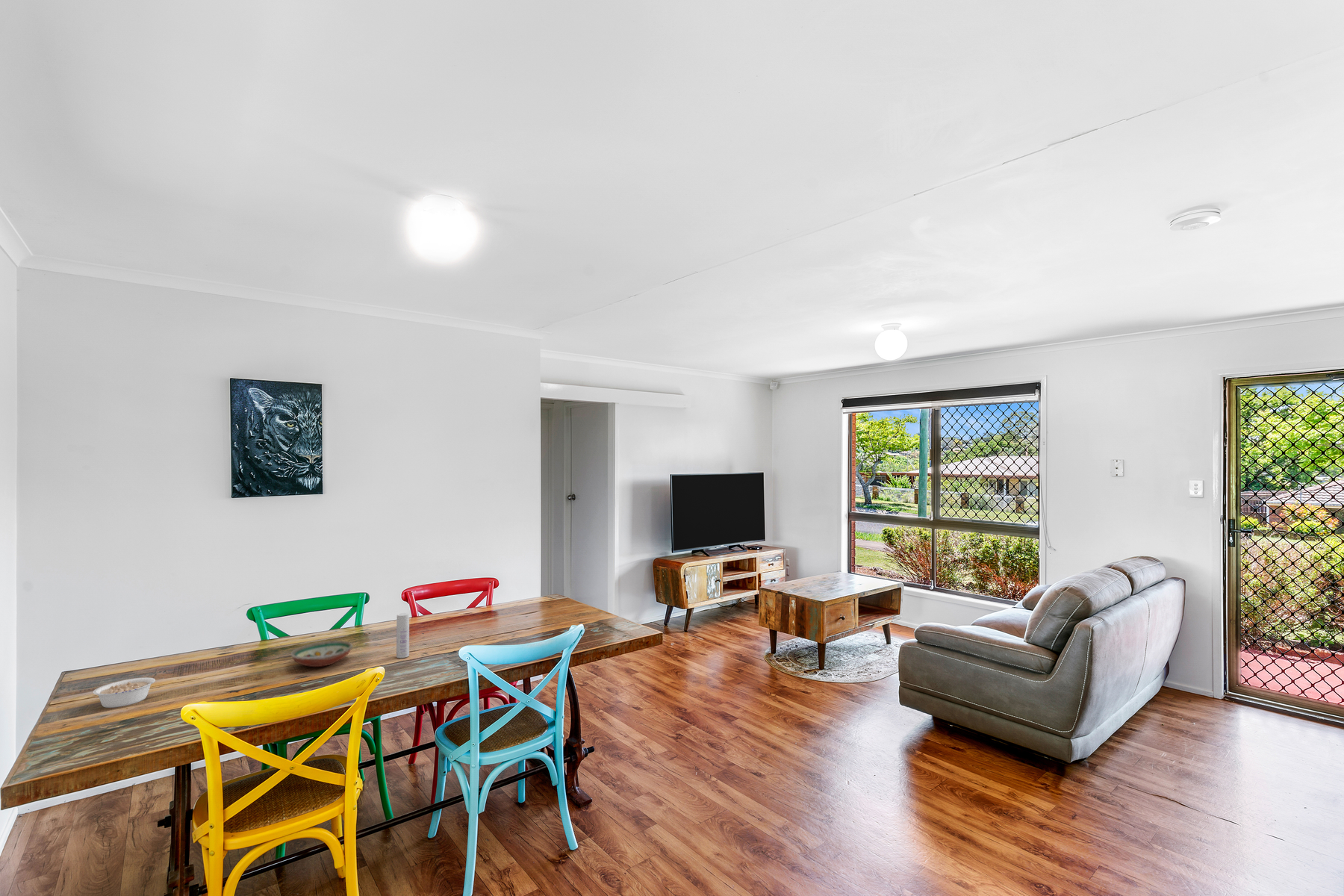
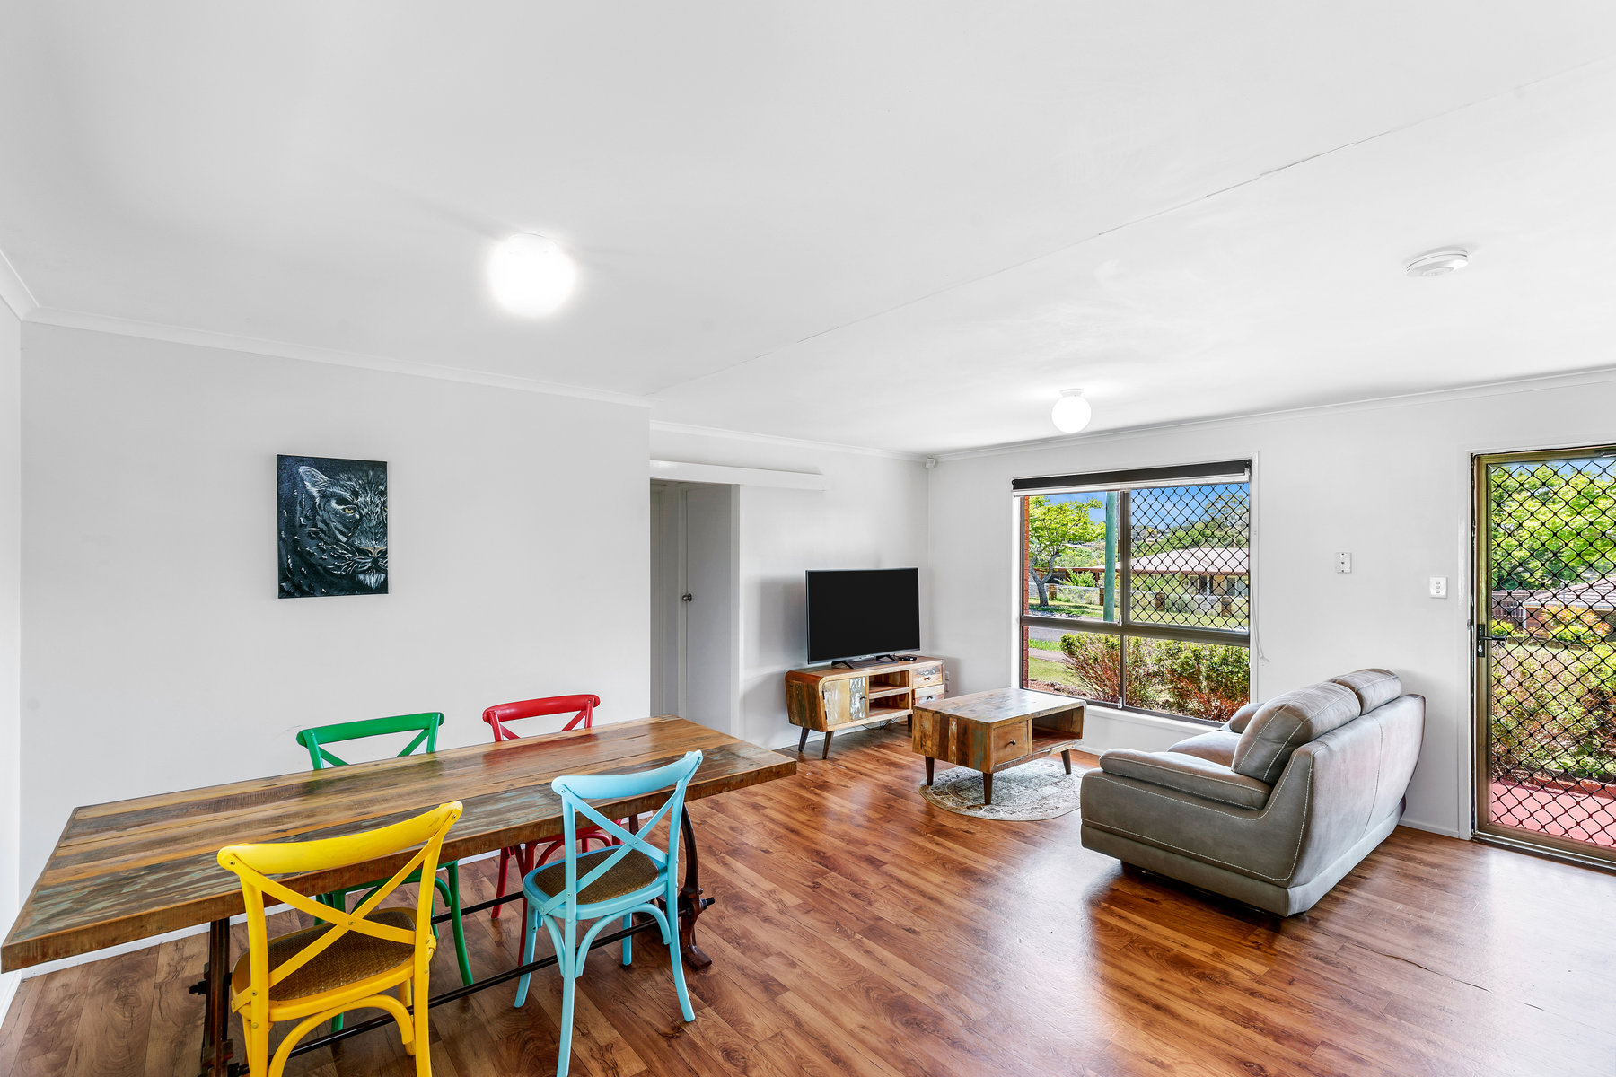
- legume [92,677,164,709]
- bottle [396,612,410,659]
- decorative bowl [290,640,353,668]
